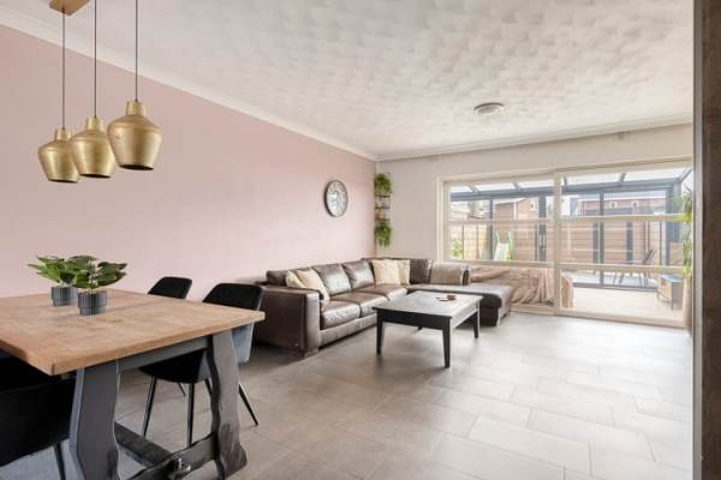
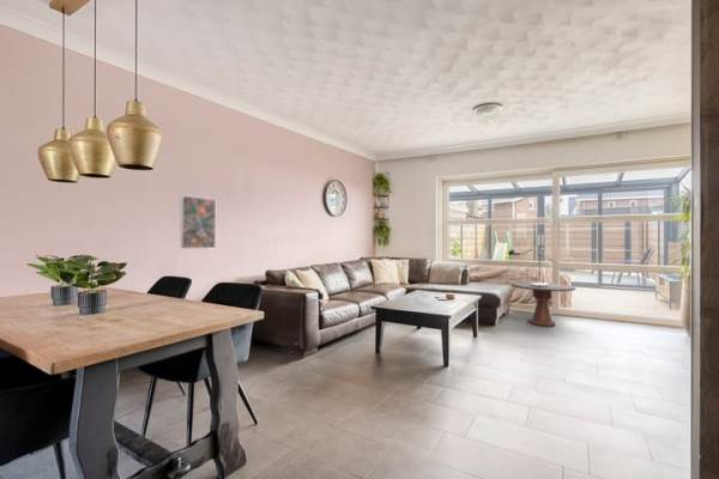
+ side table [510,281,576,328]
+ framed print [179,194,217,250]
+ lamp [507,247,556,287]
